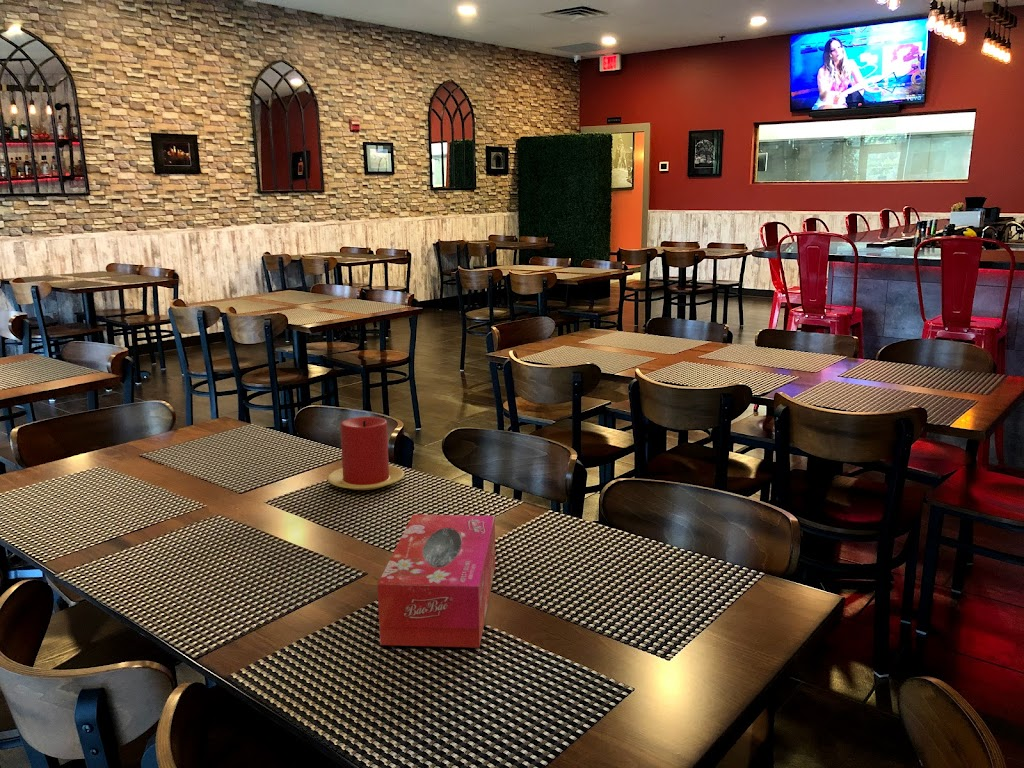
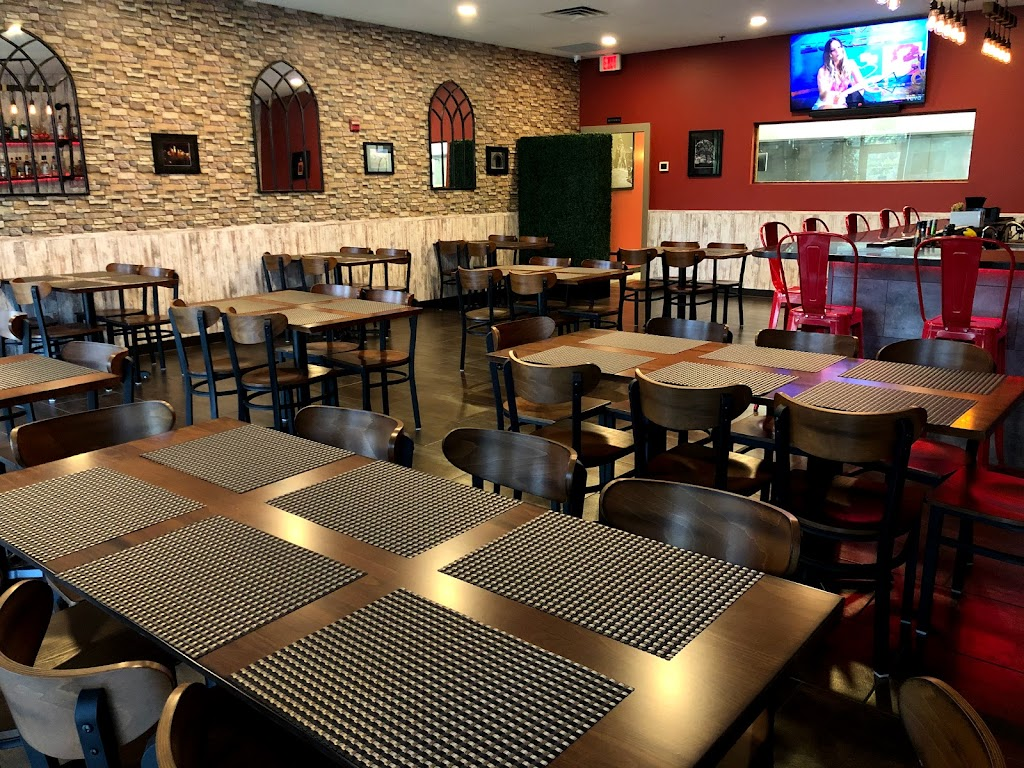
- tissue box [377,514,496,649]
- candle [327,416,405,491]
